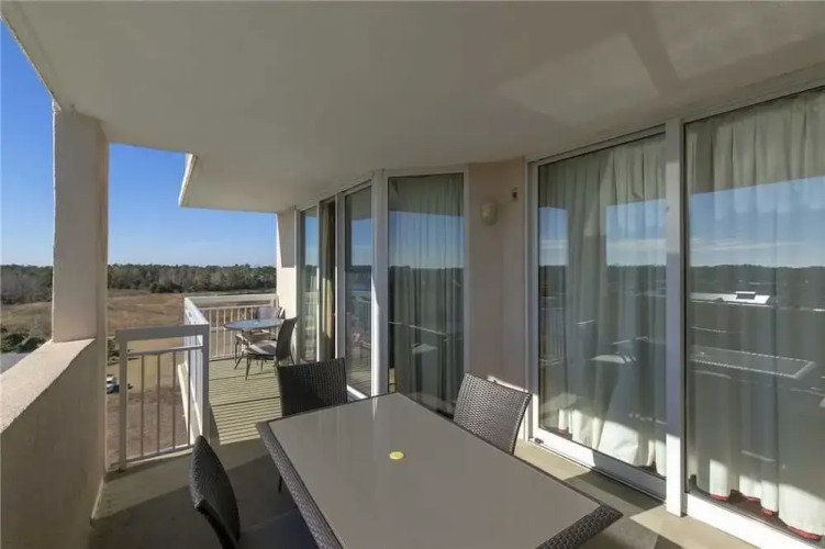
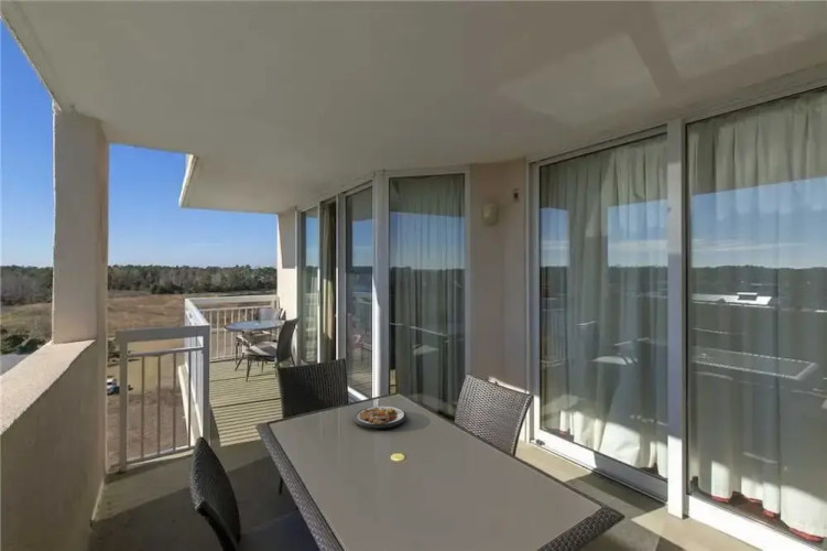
+ plate [352,406,407,430]
